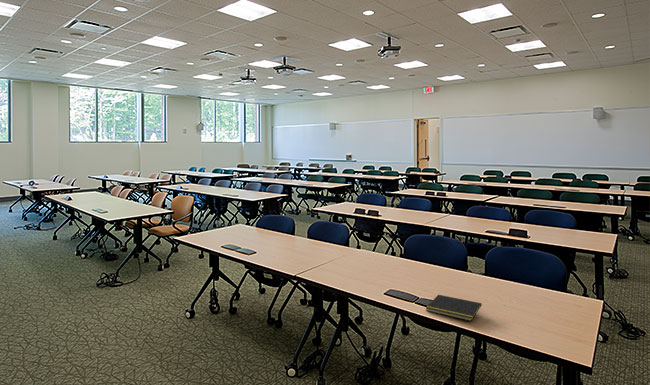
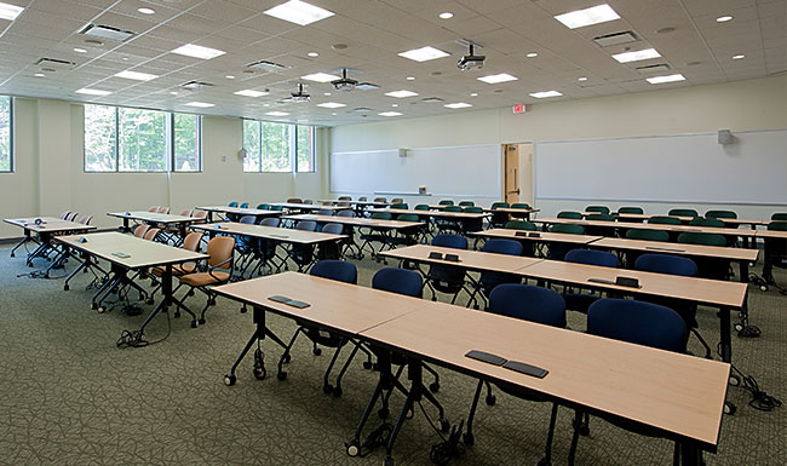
- notepad [425,294,483,322]
